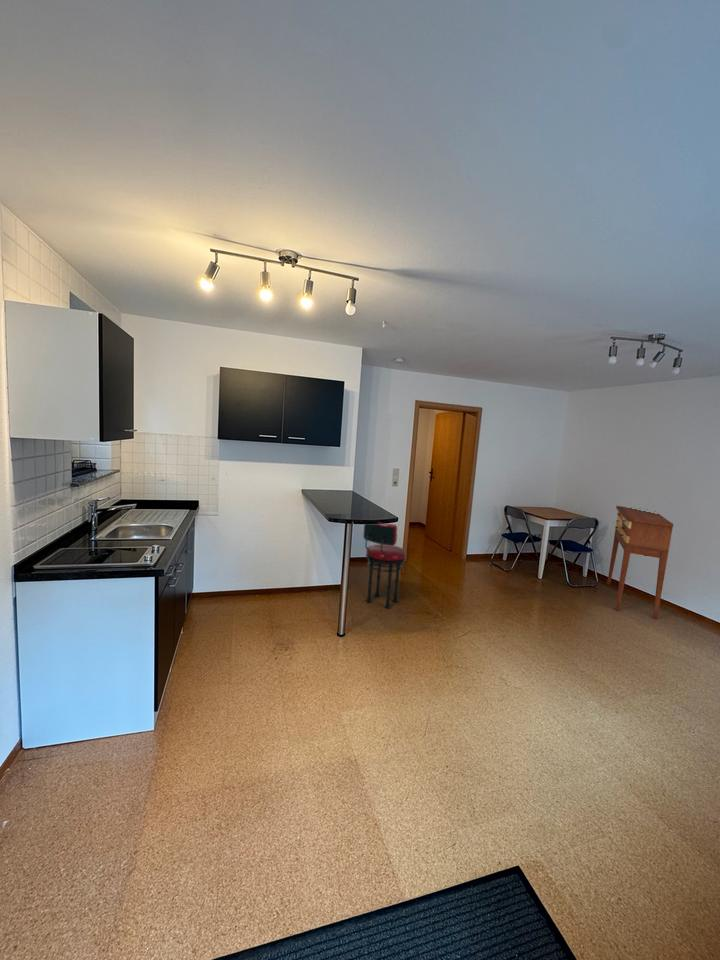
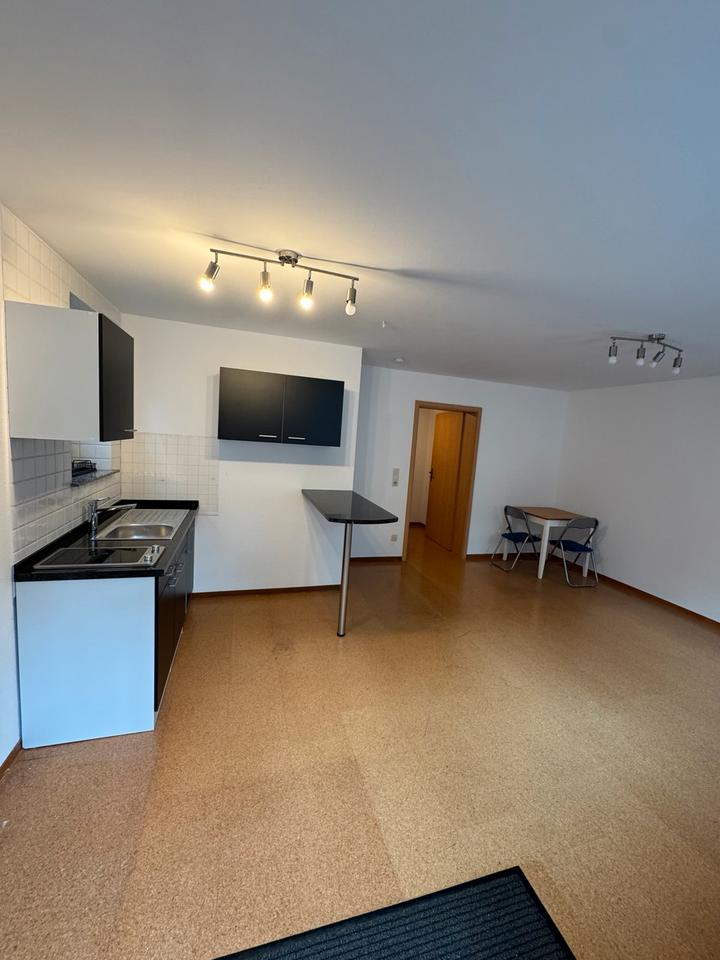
- stool [362,523,407,610]
- console table [606,505,674,620]
